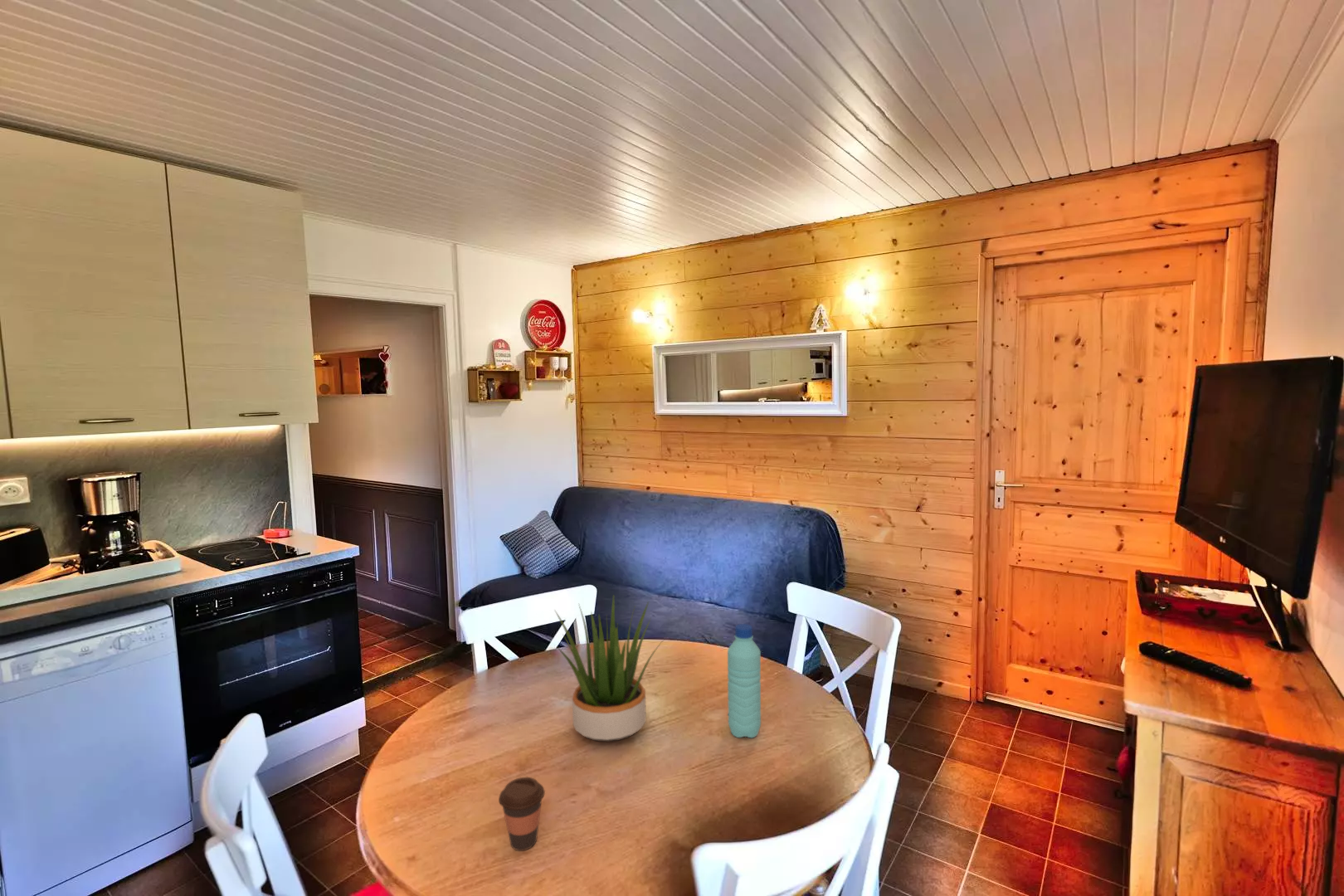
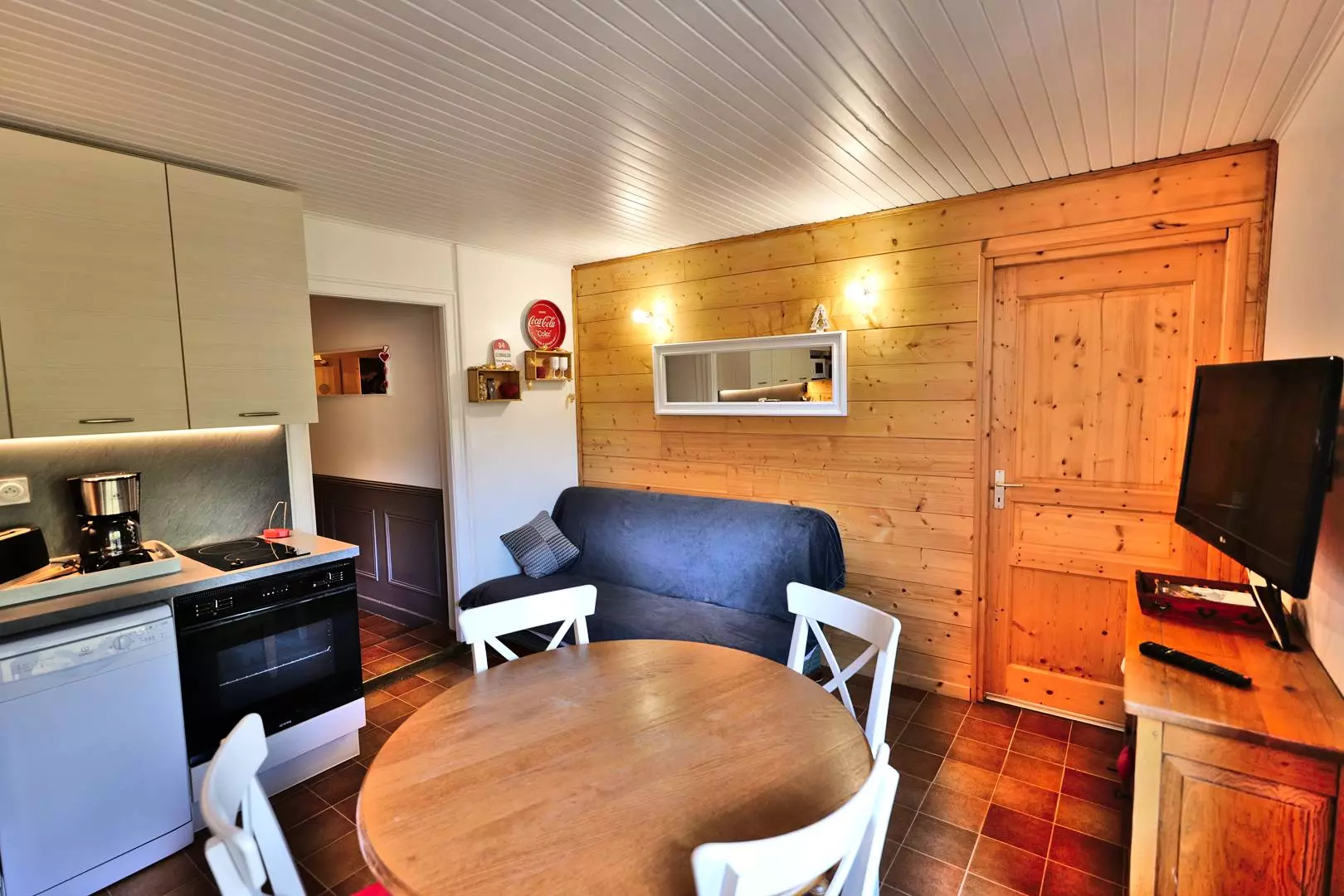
- potted plant [553,595,667,743]
- water bottle [727,623,762,738]
- coffee cup [498,777,546,851]
